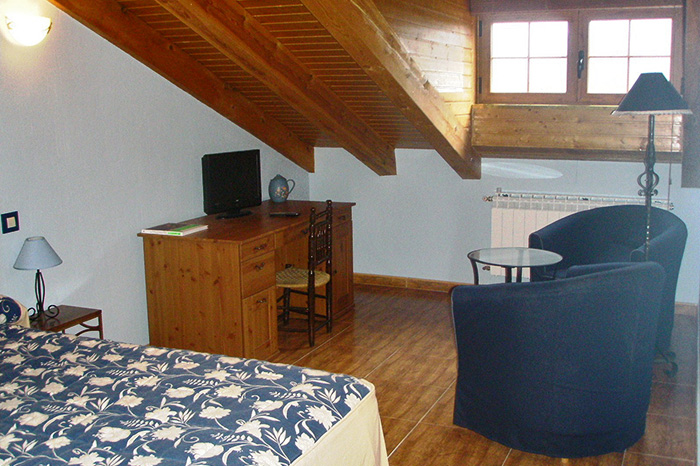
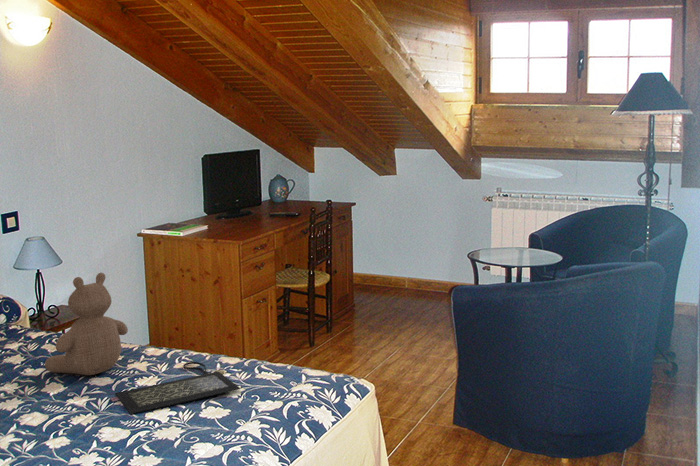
+ clutch bag [109,361,242,415]
+ teddy bear [44,272,129,376]
